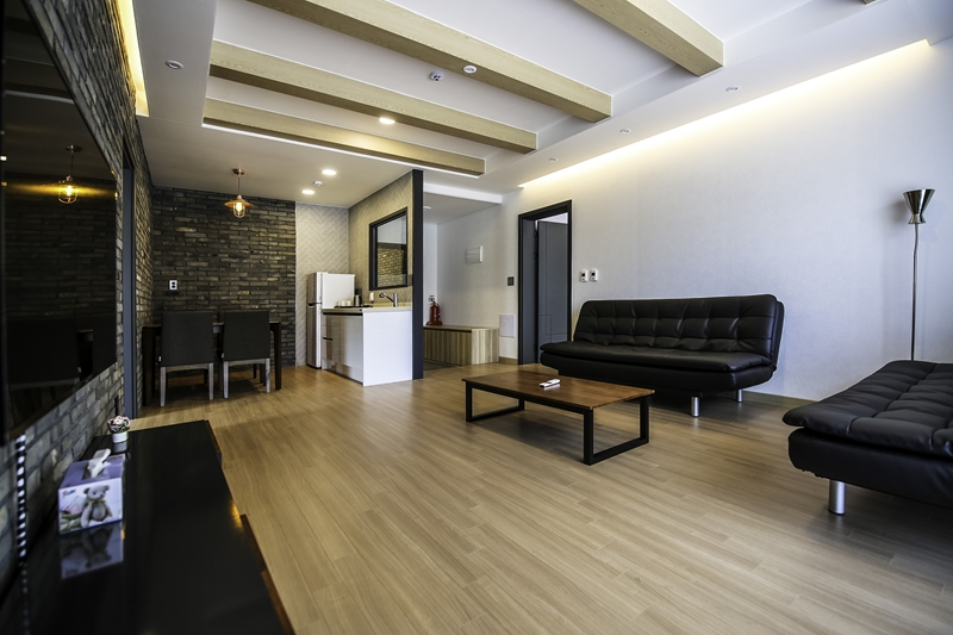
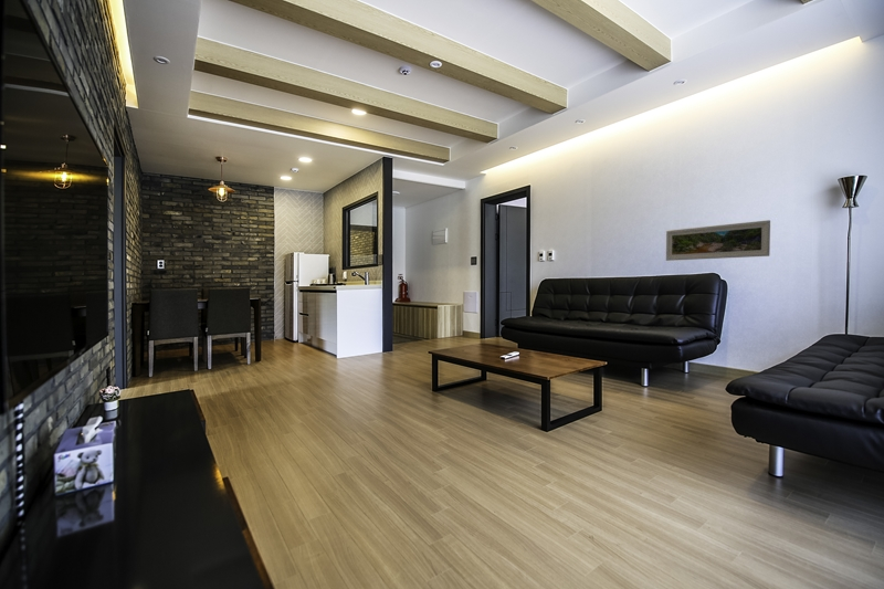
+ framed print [665,219,771,262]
